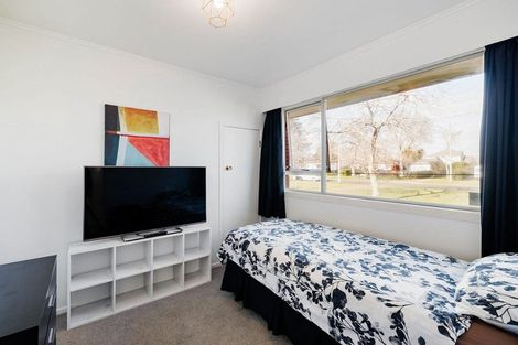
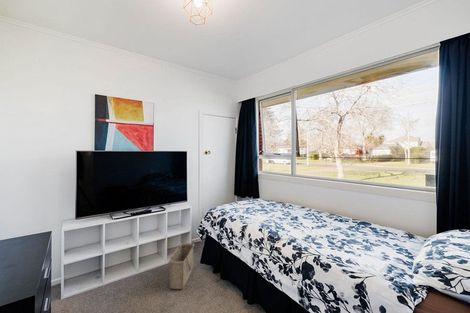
+ basket [167,242,195,290]
